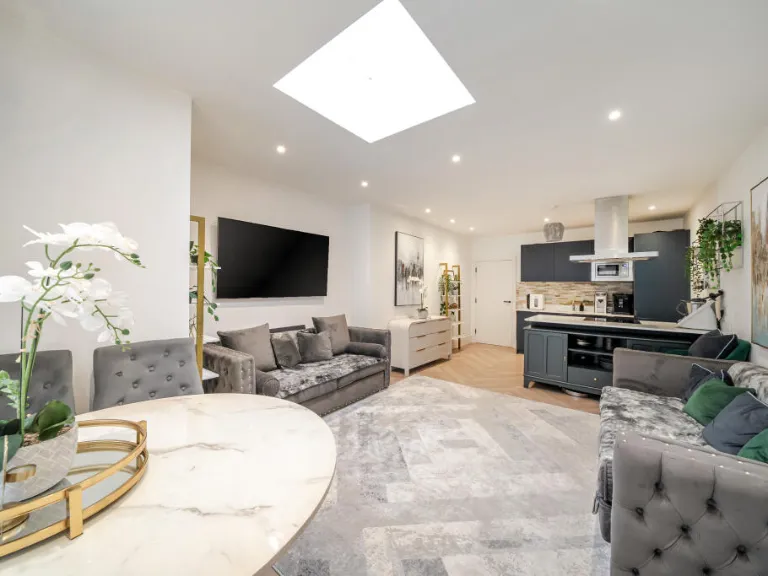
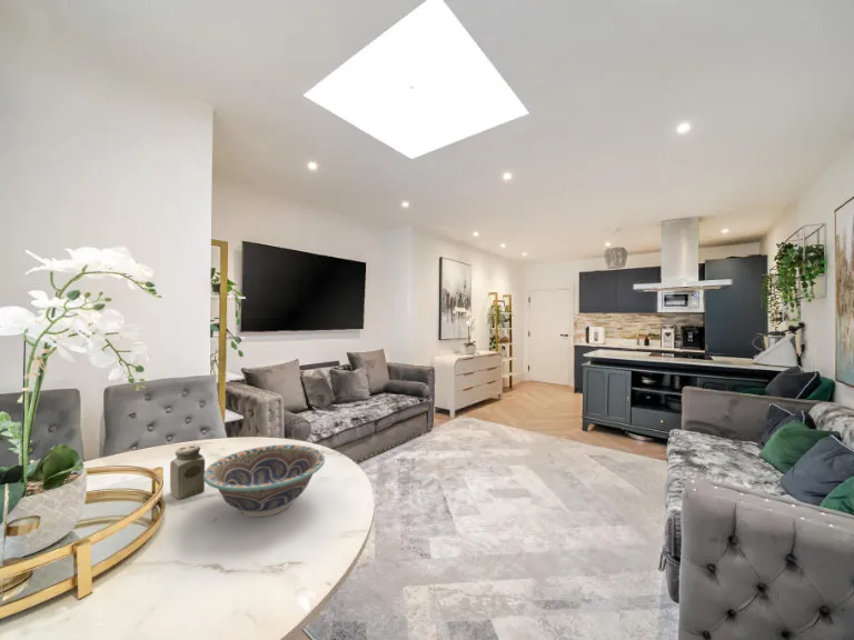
+ salt shaker [169,444,206,500]
+ decorative bowl [203,443,326,518]
